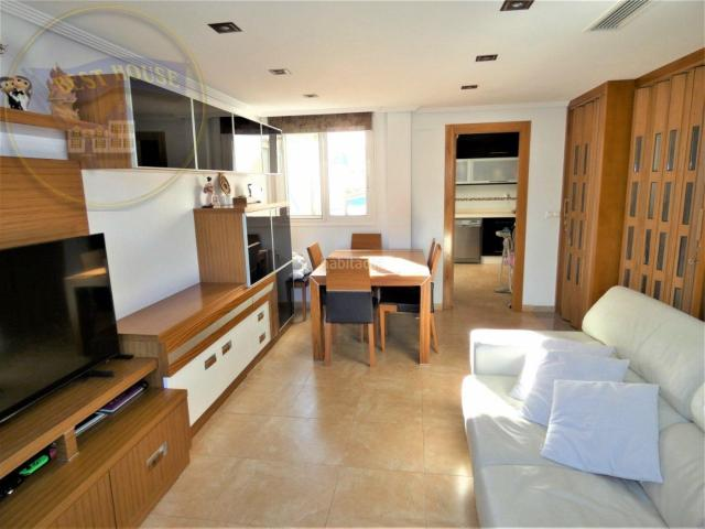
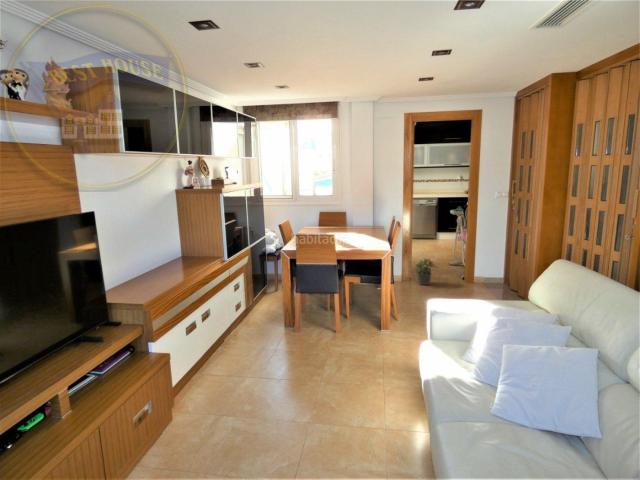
+ potted plant [413,257,439,286]
